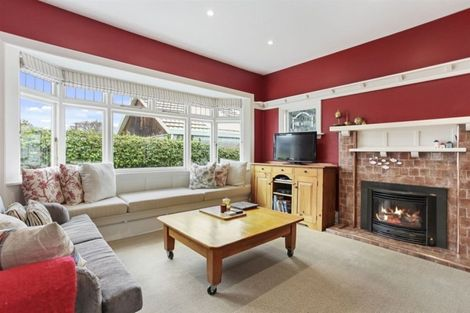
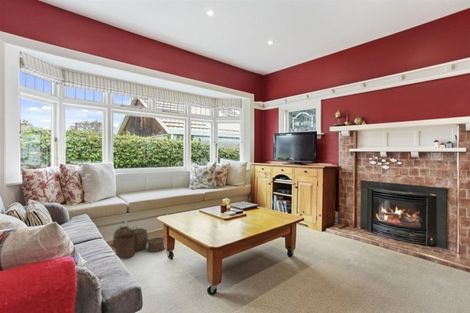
+ woven basket [112,224,166,260]
